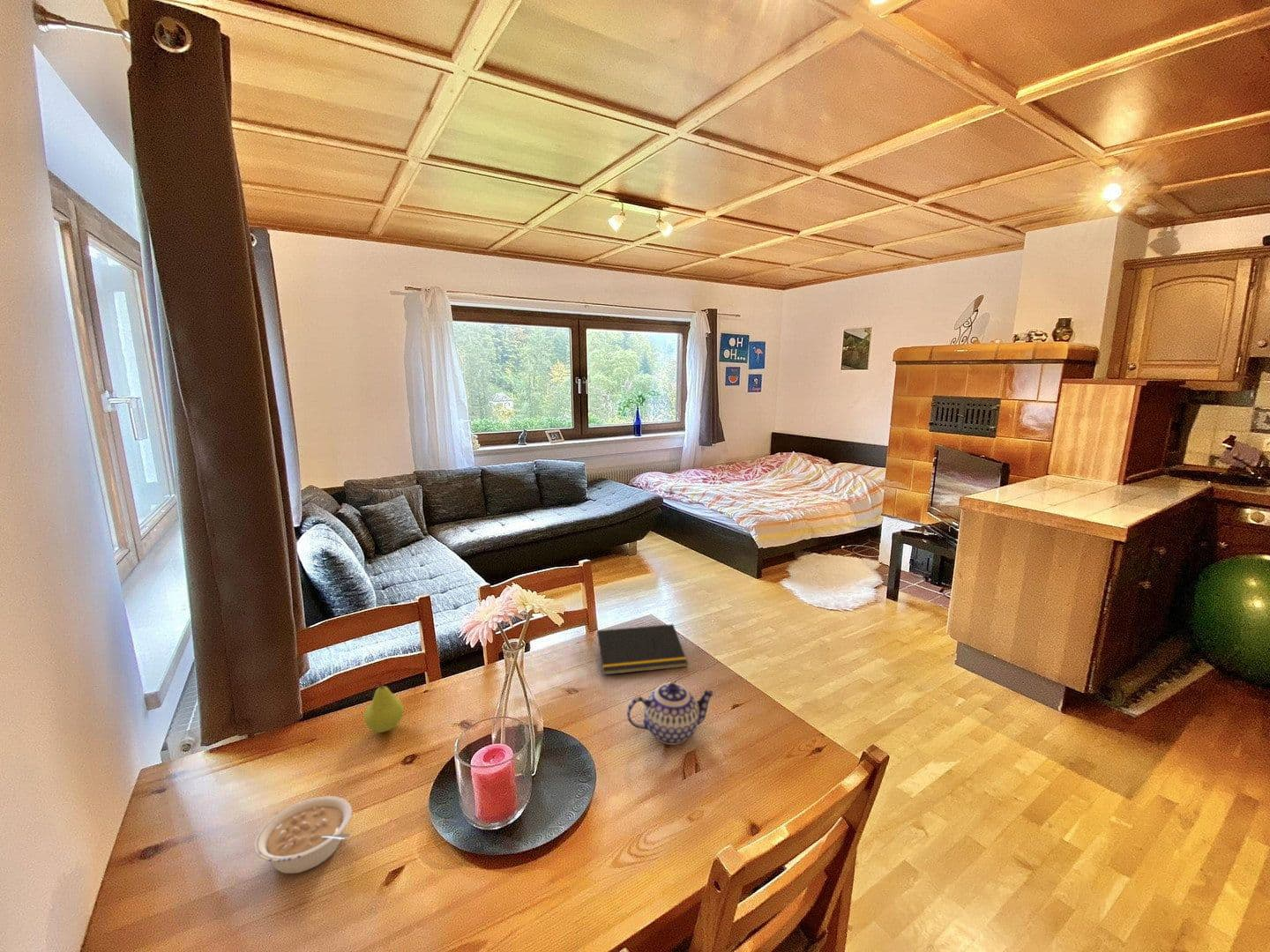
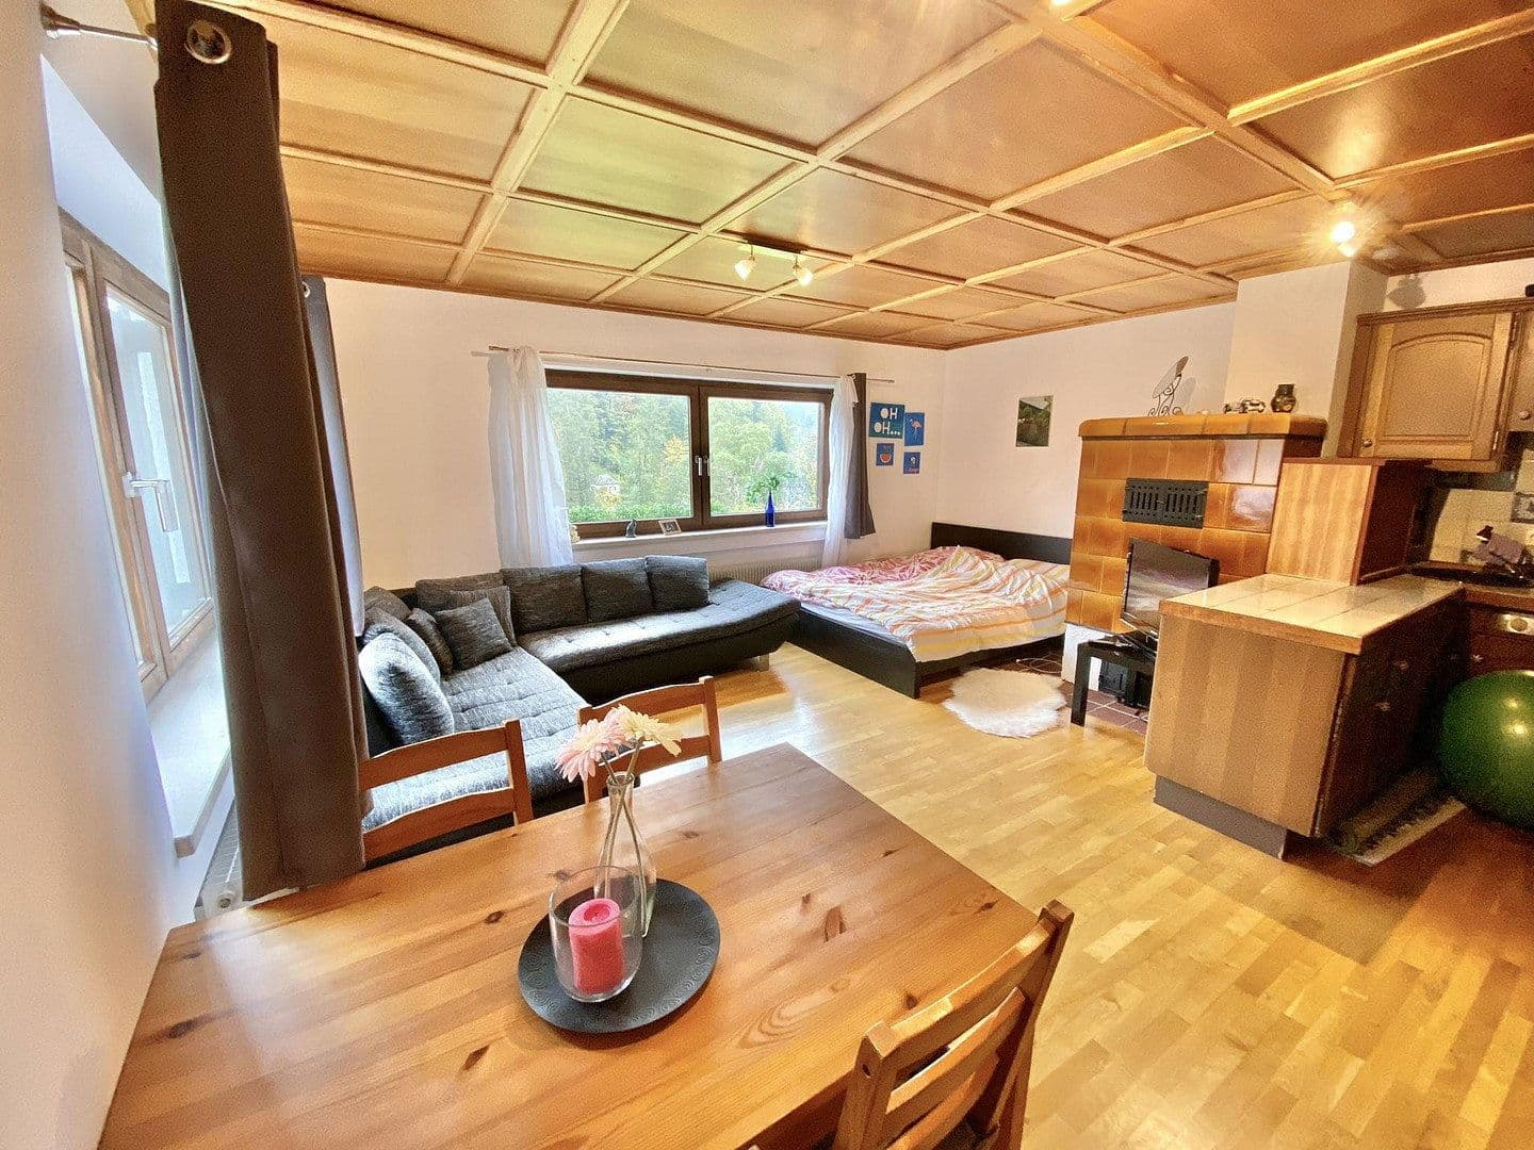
- teapot [626,682,714,746]
- fruit [363,681,405,733]
- notepad [594,623,689,676]
- legume [253,795,353,874]
